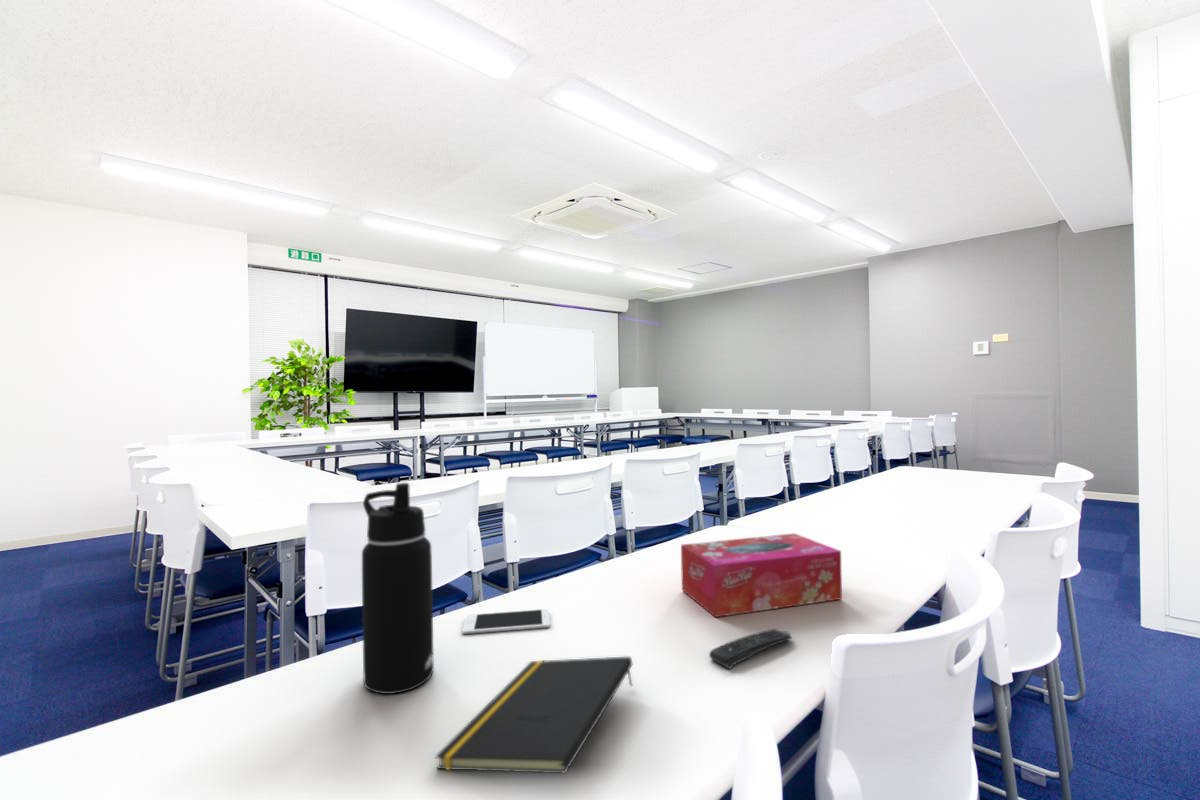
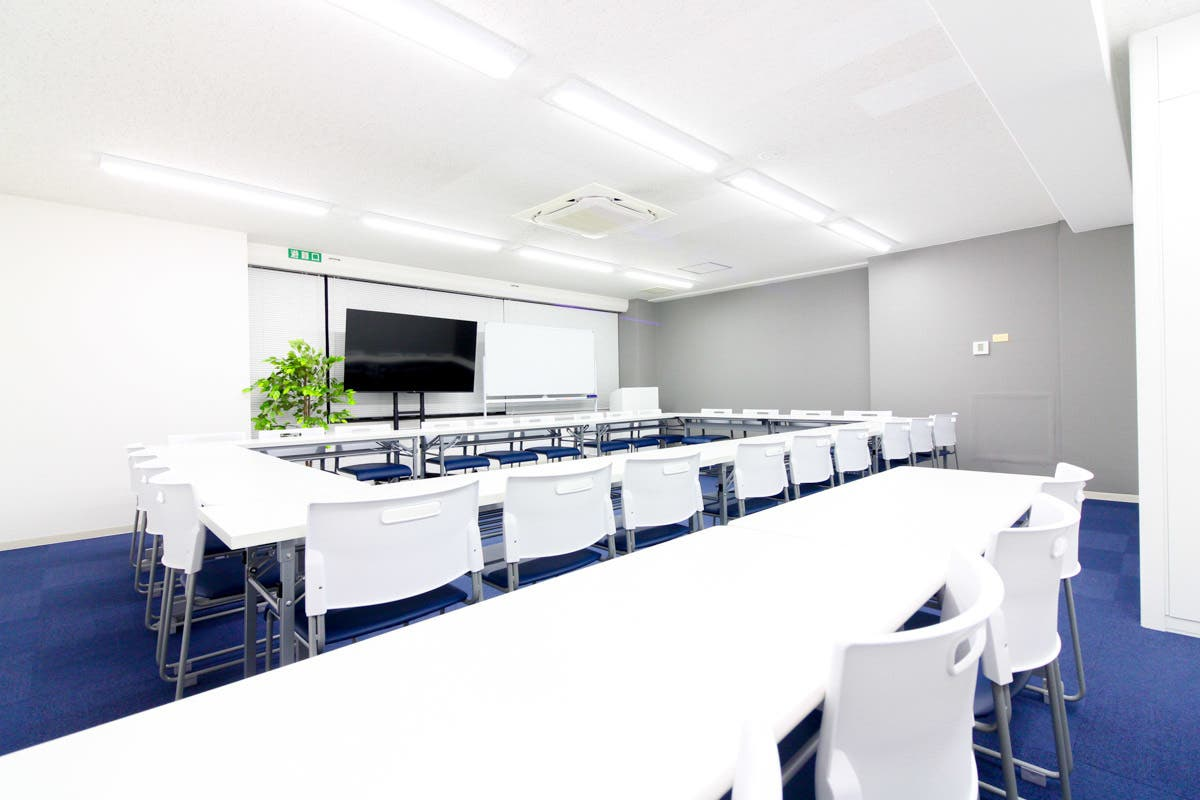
- notepad [434,655,634,774]
- tissue box [680,532,843,618]
- cell phone [461,608,551,635]
- water bottle [361,482,435,695]
- remote control [708,628,792,670]
